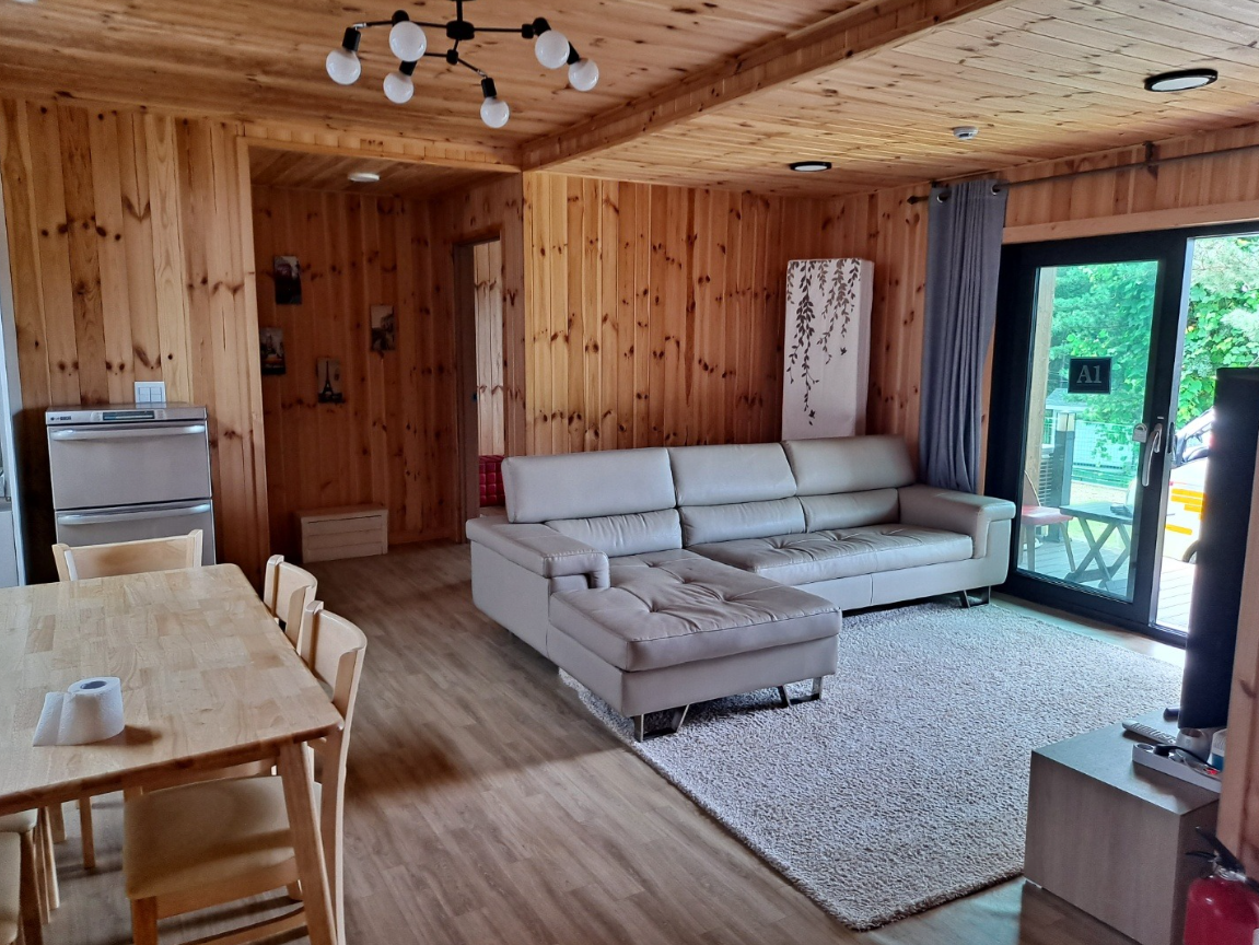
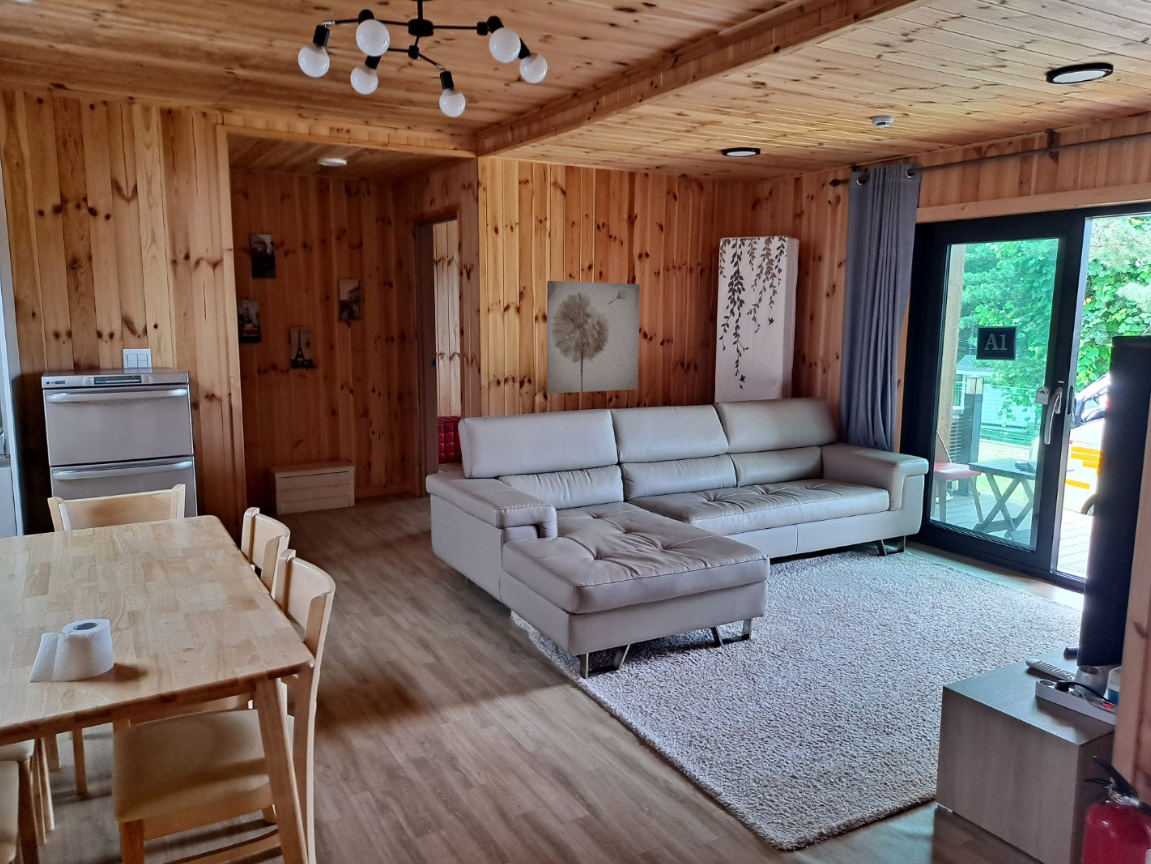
+ wall art [546,280,641,394]
